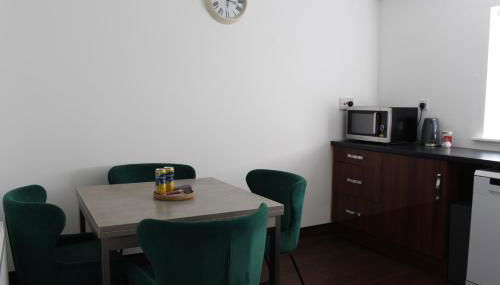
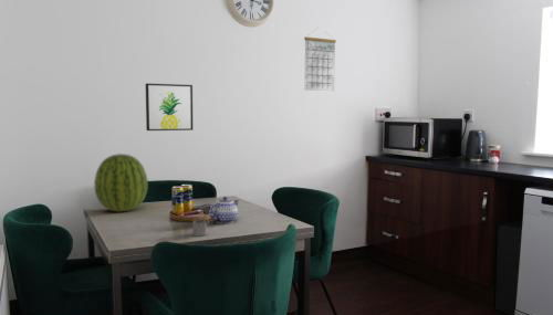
+ calendar [303,28,337,92]
+ fruit [93,153,149,213]
+ tea glass holder [190,217,210,238]
+ wall art [145,83,194,132]
+ teapot [208,196,241,224]
